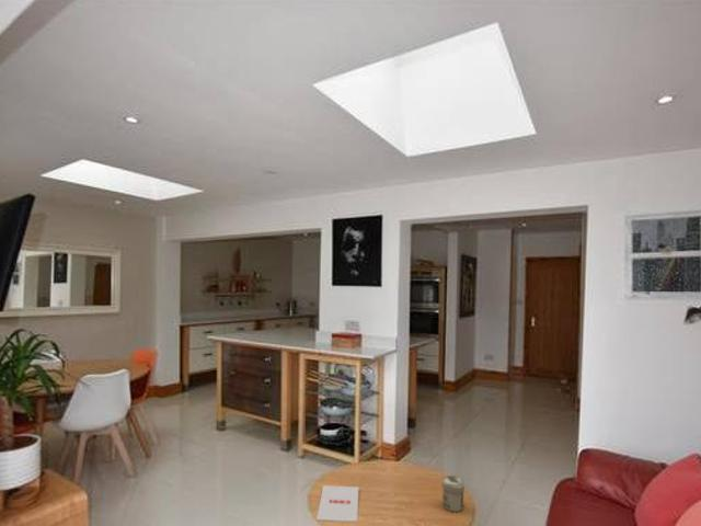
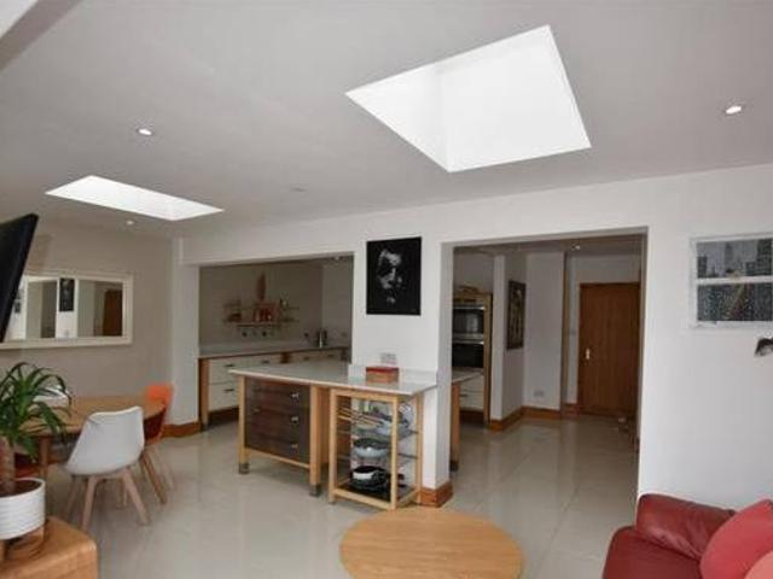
- jar [441,474,466,513]
- magazine [315,484,359,523]
